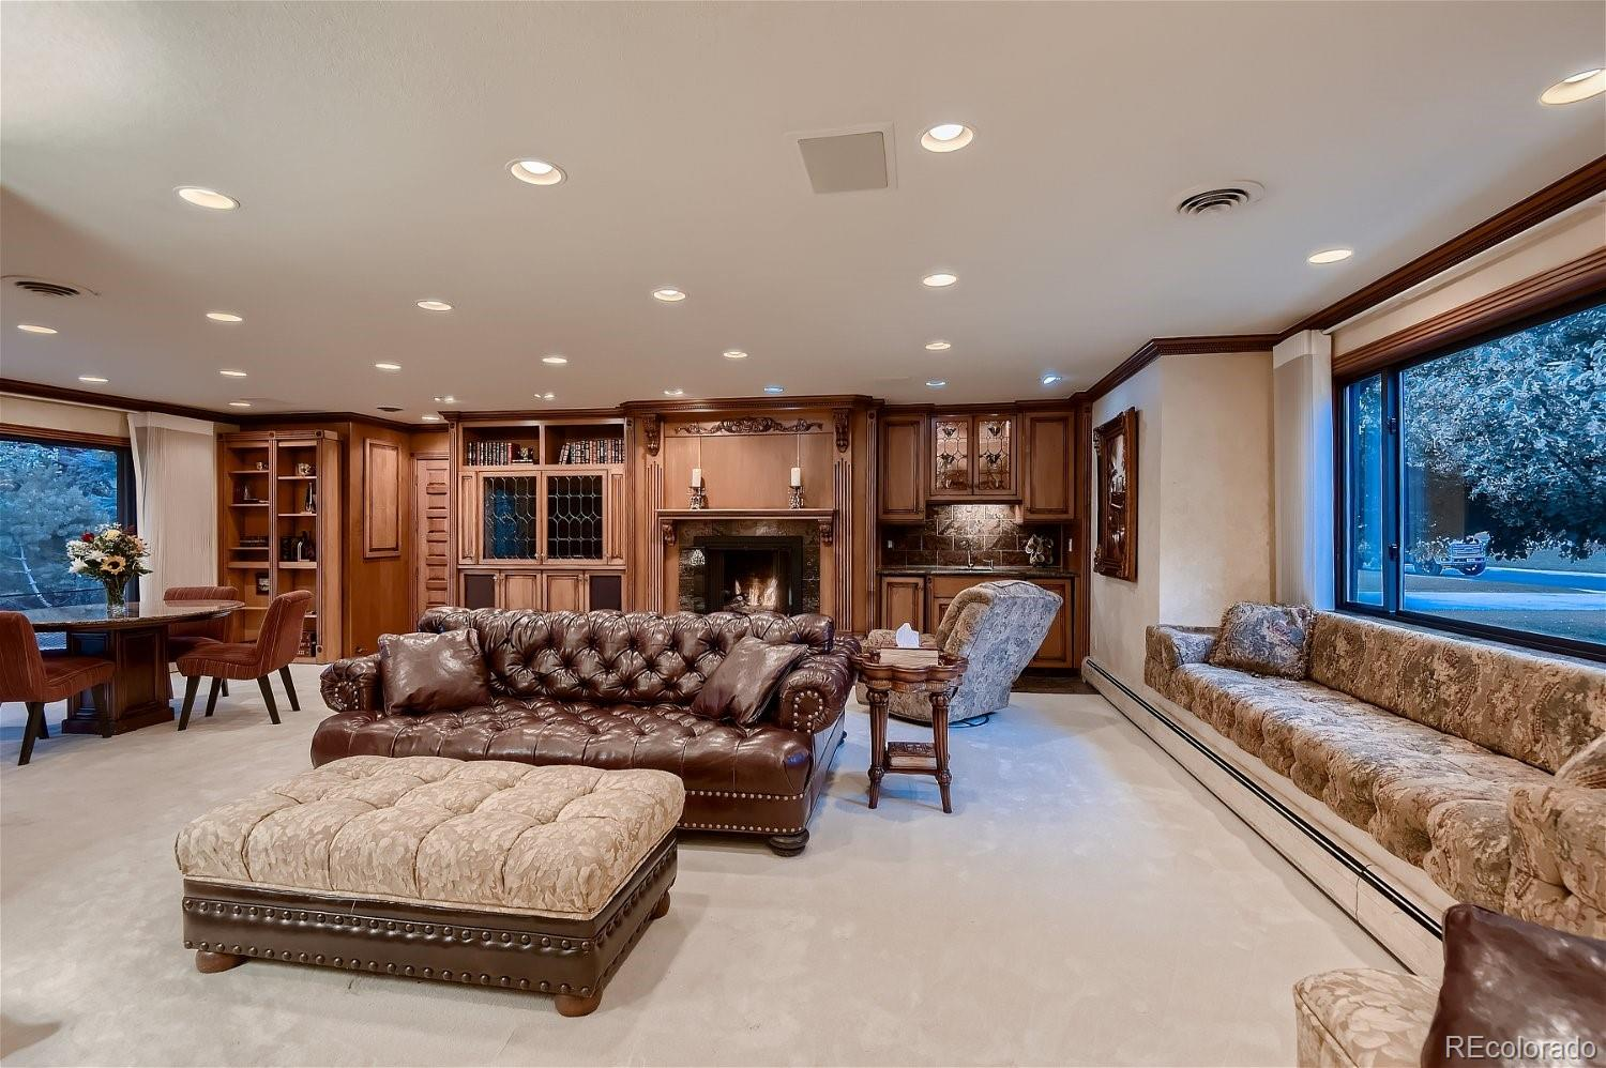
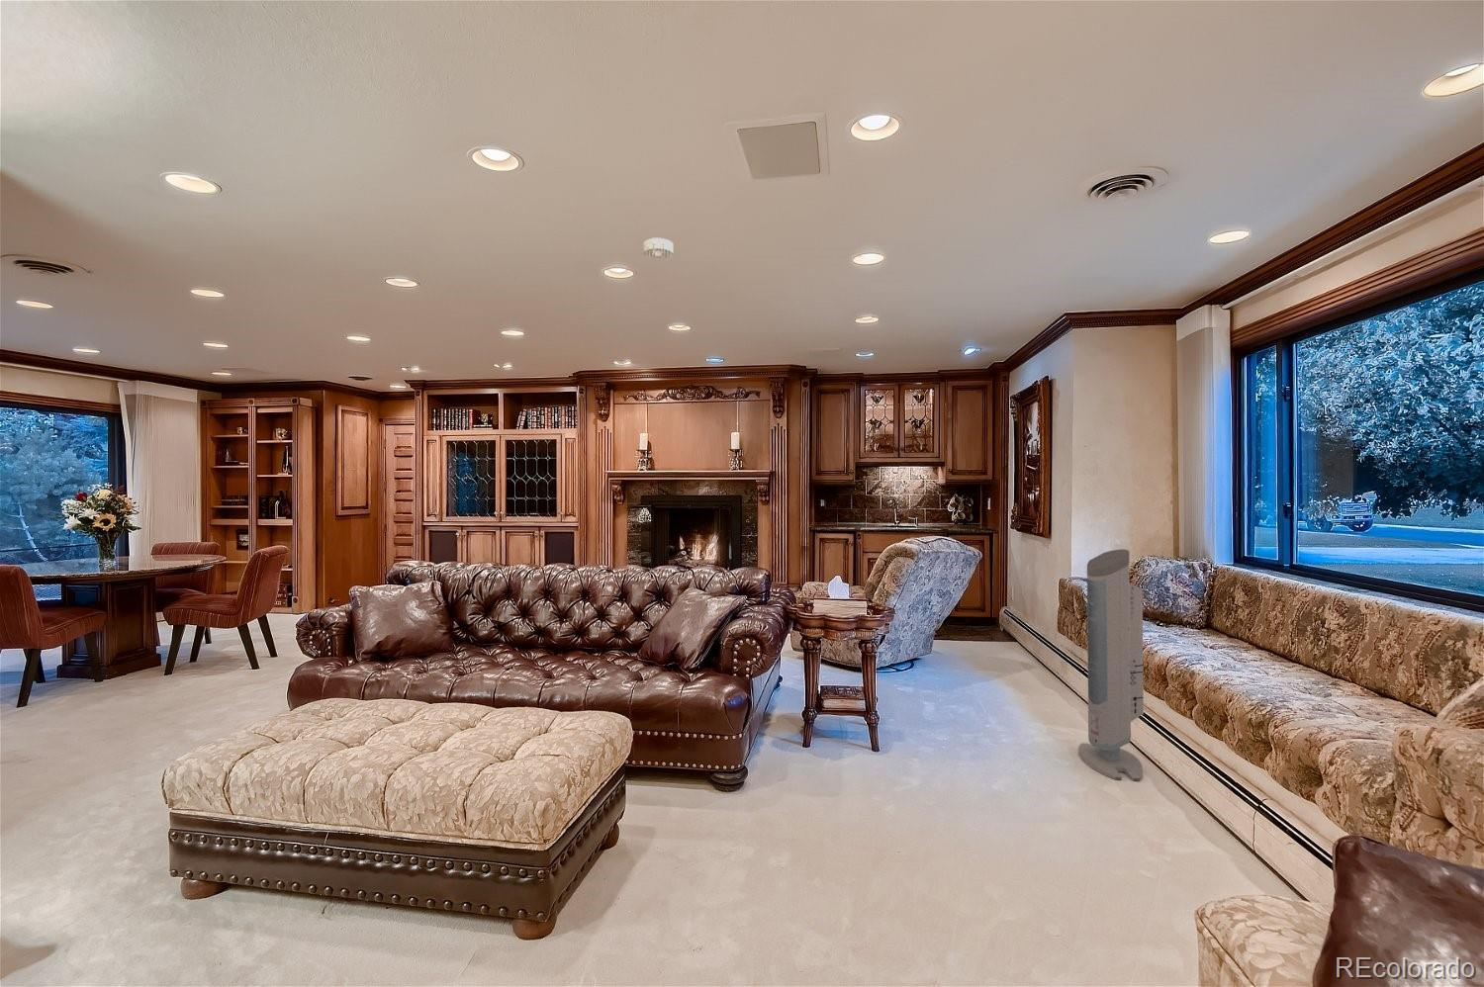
+ smoke detector [642,237,674,260]
+ air purifier [1077,547,1145,782]
